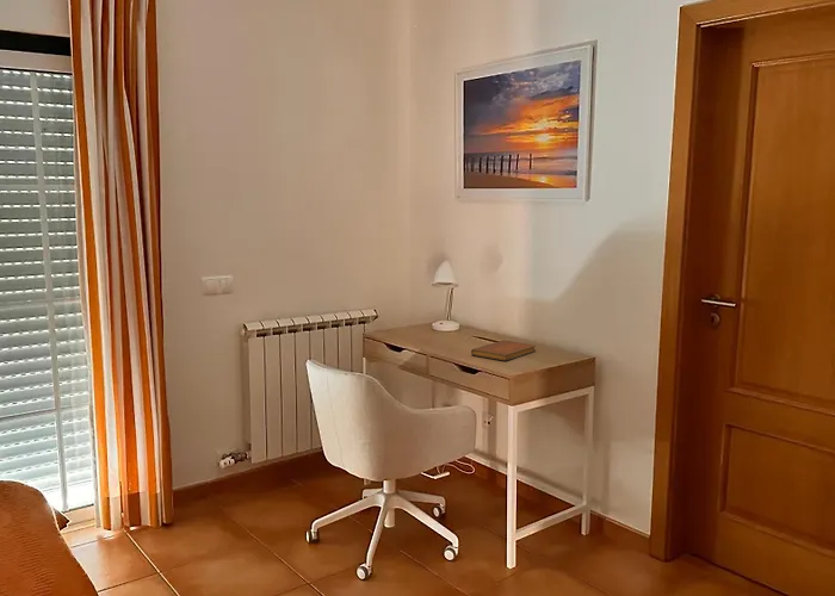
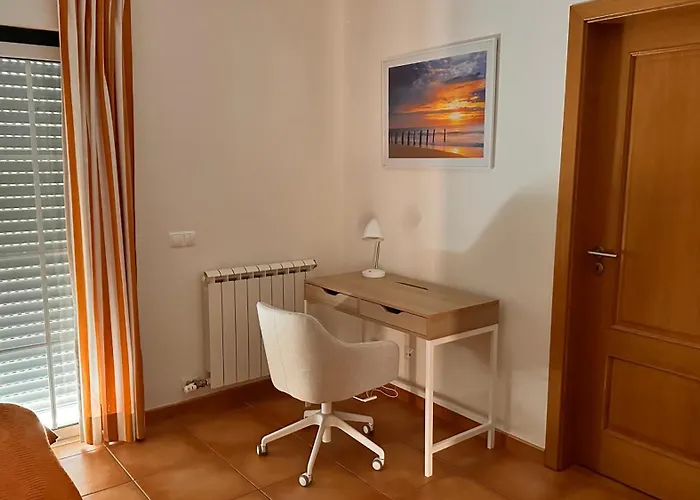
- notebook [470,340,537,362]
